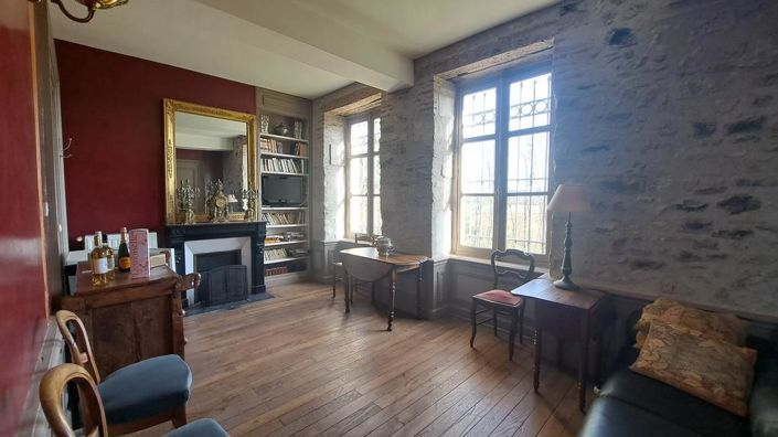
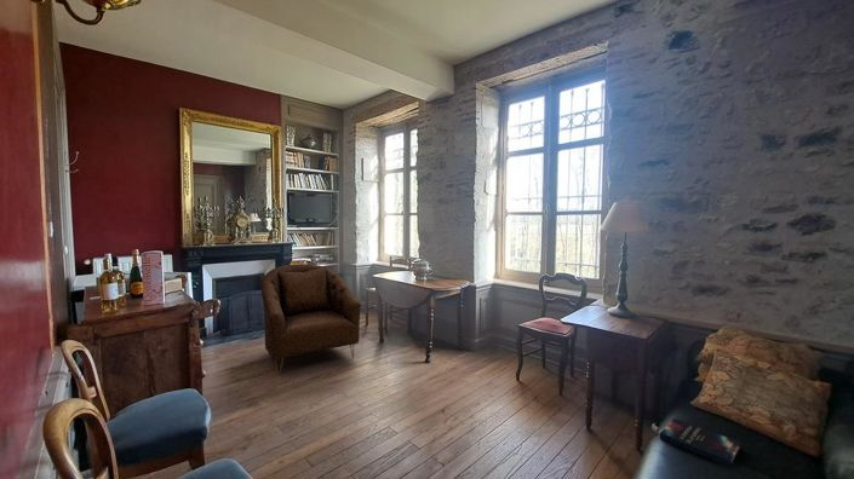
+ armchair [259,262,362,375]
+ hardback book [659,417,743,468]
